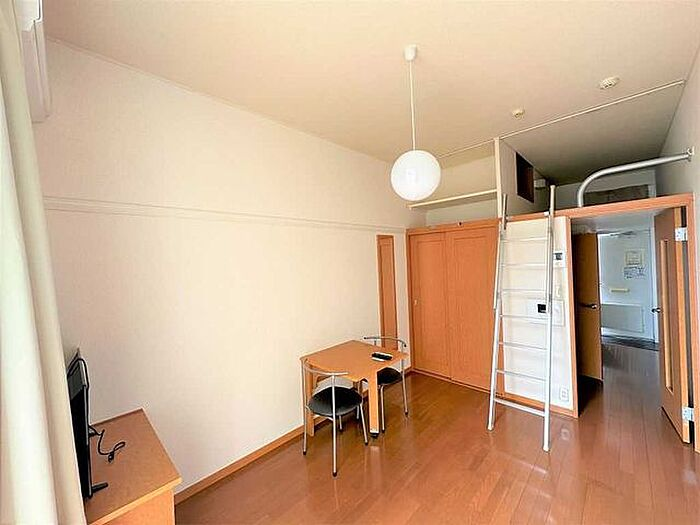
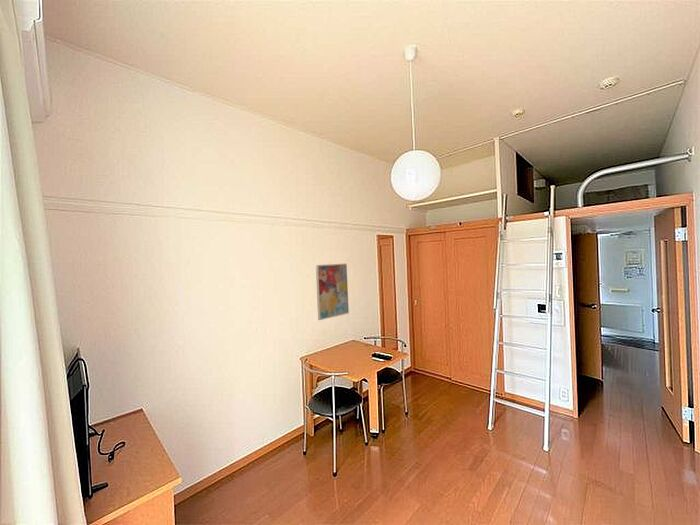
+ wall art [315,262,350,321]
